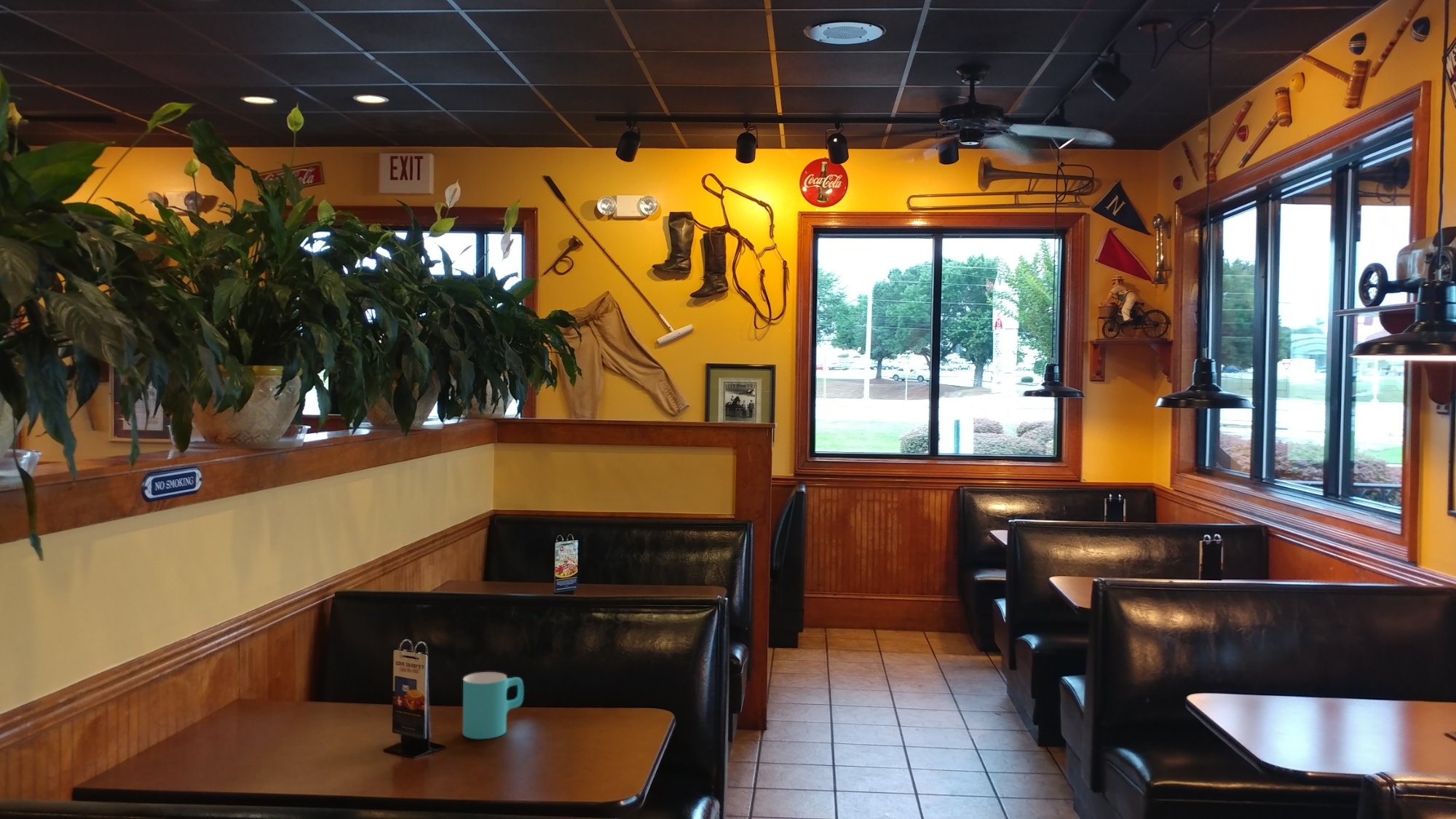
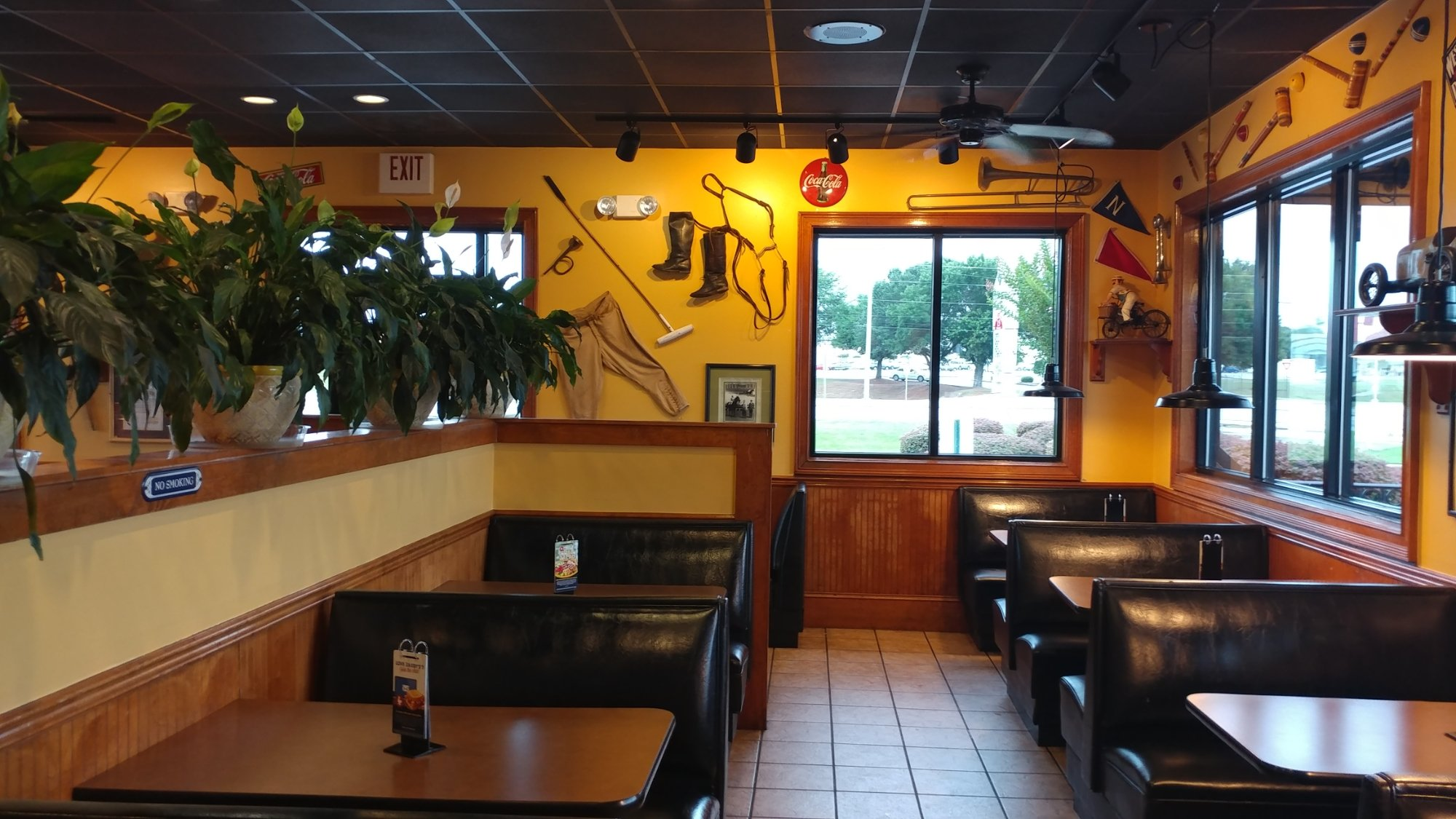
- cup [462,671,524,740]
